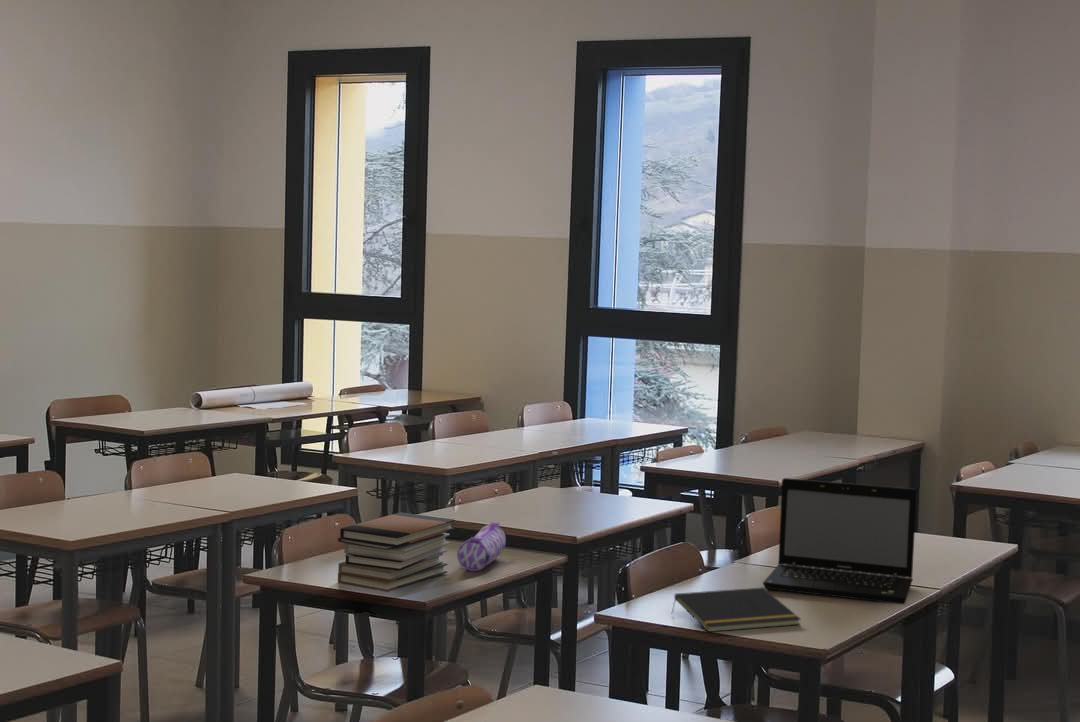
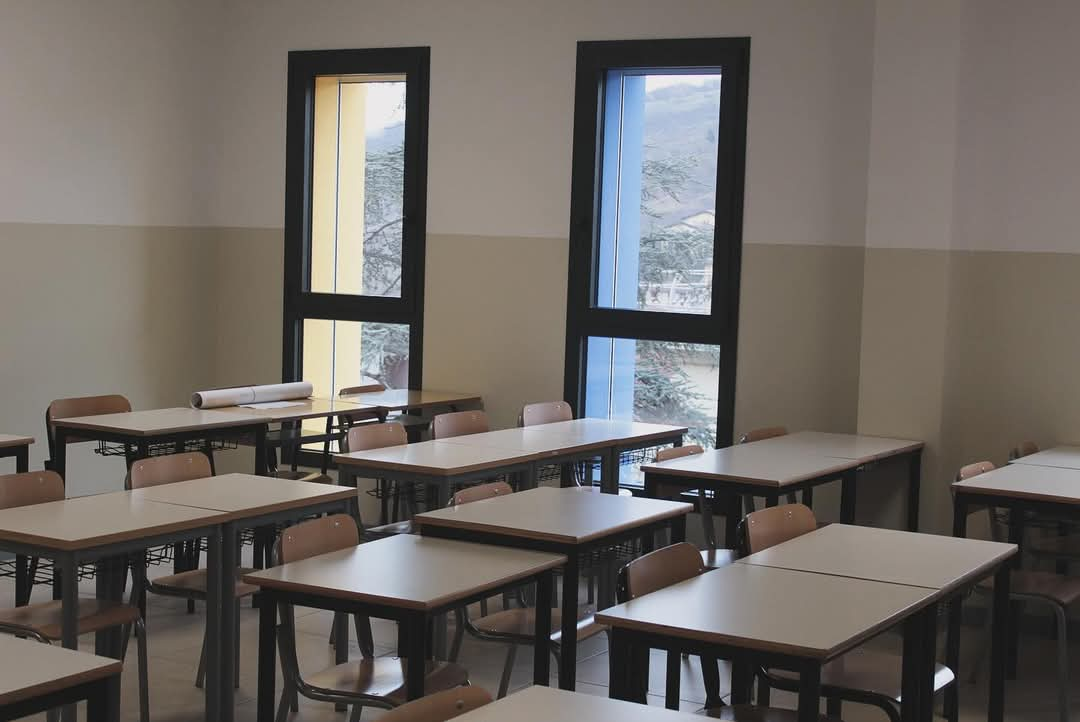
- book stack [337,511,456,592]
- notepad [671,587,802,633]
- laptop [762,477,918,605]
- pencil case [456,521,507,572]
